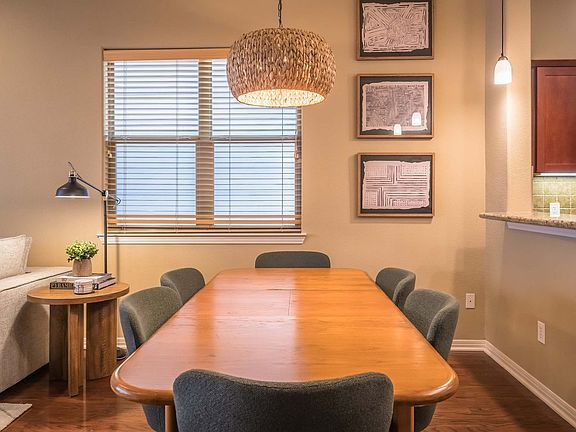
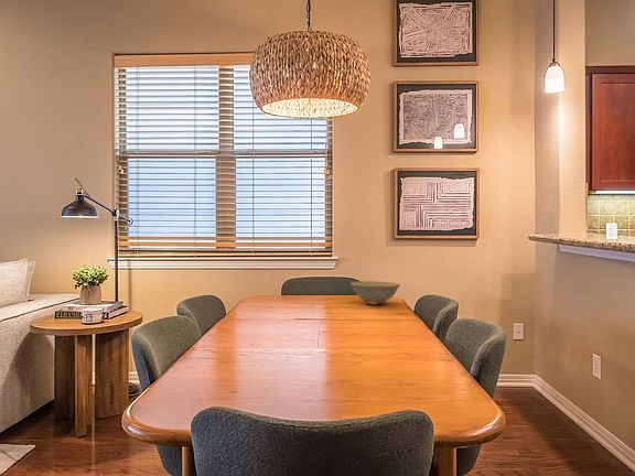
+ dish [349,280,401,305]
